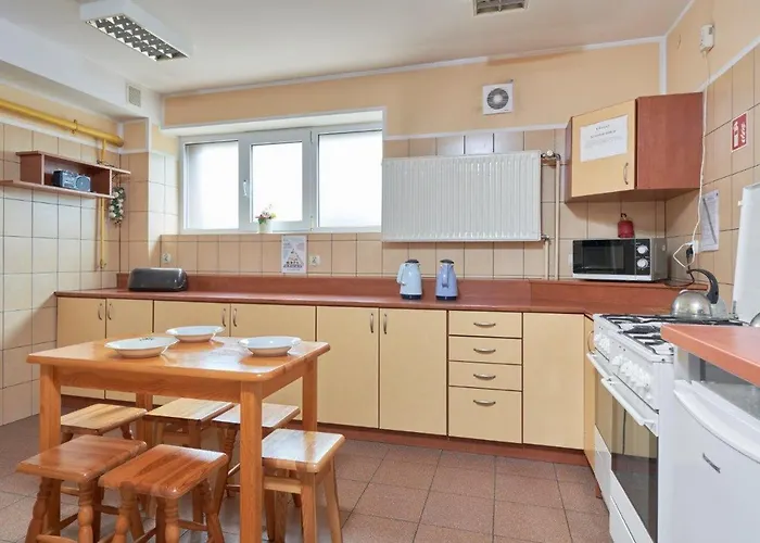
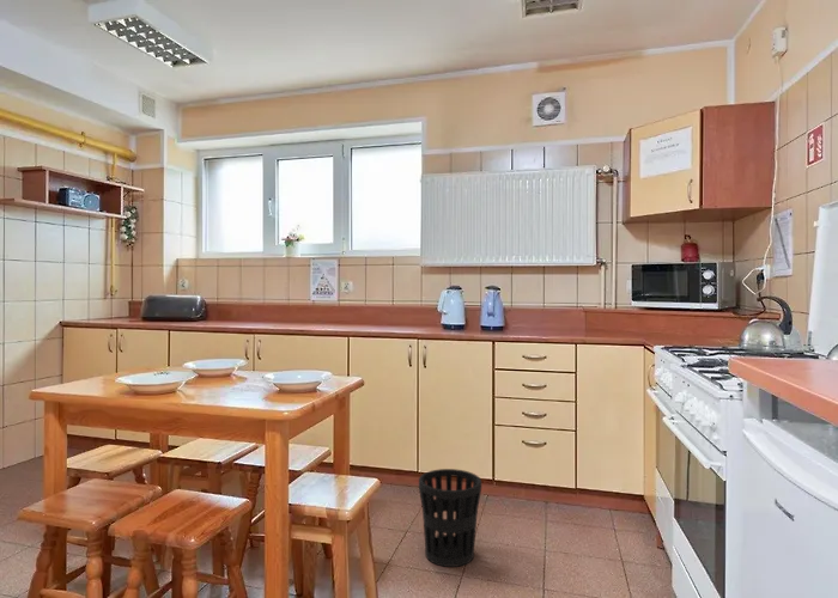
+ wastebasket [418,468,482,568]
